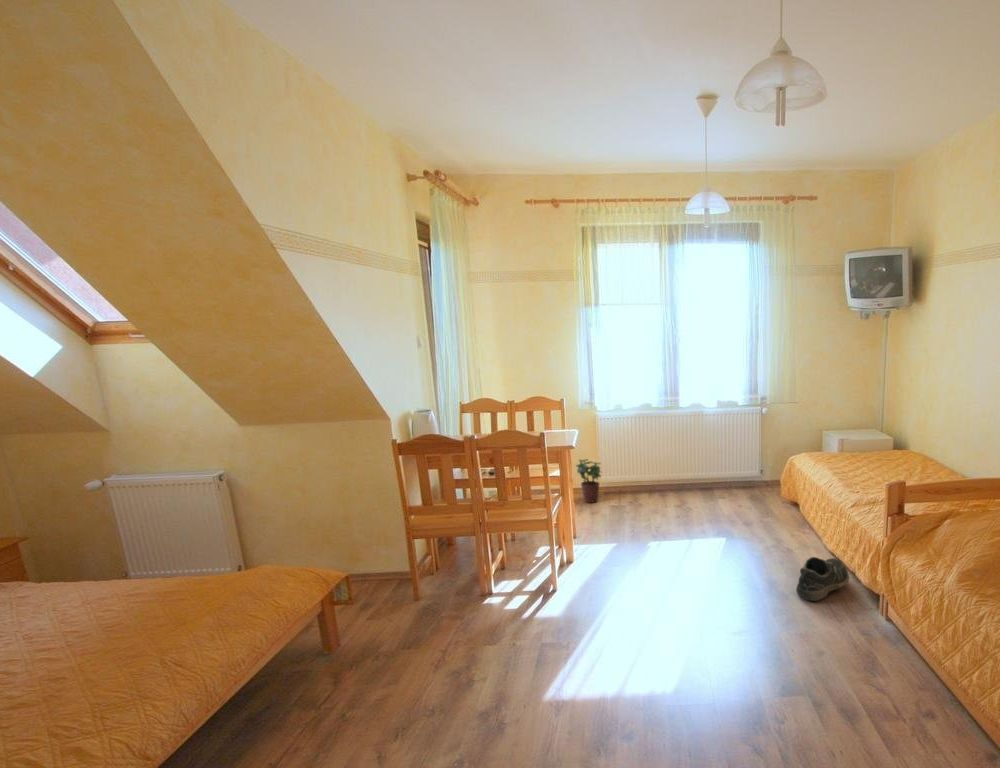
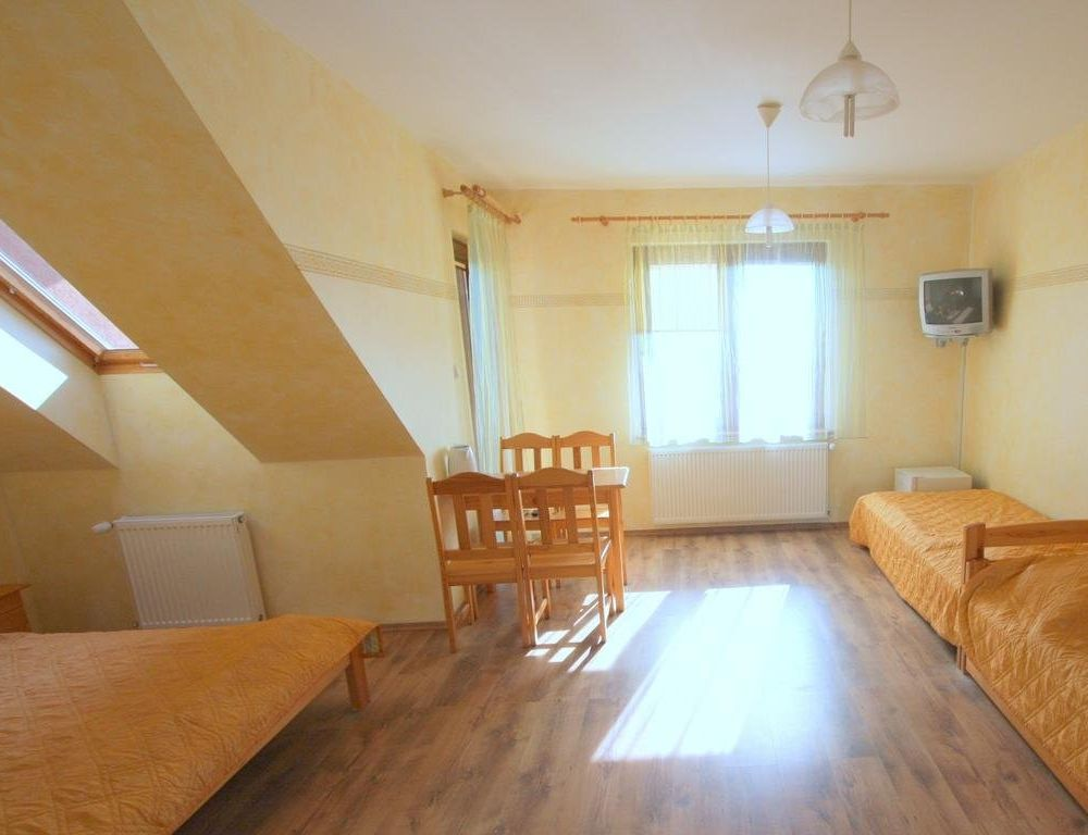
- potted plant [575,458,604,504]
- shoe [795,556,850,602]
